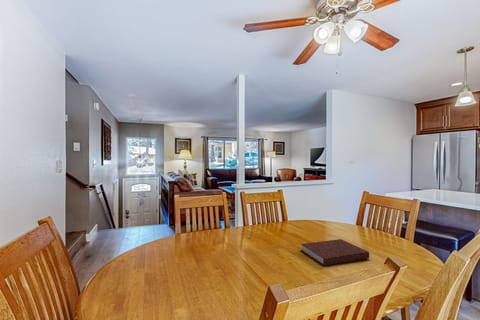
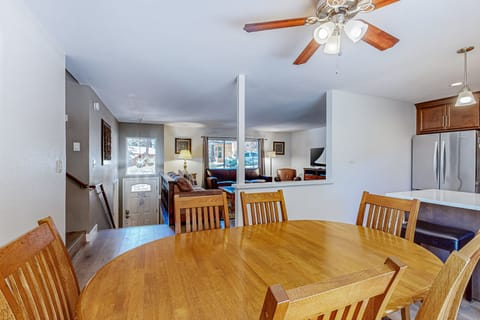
- notebook [300,238,370,267]
